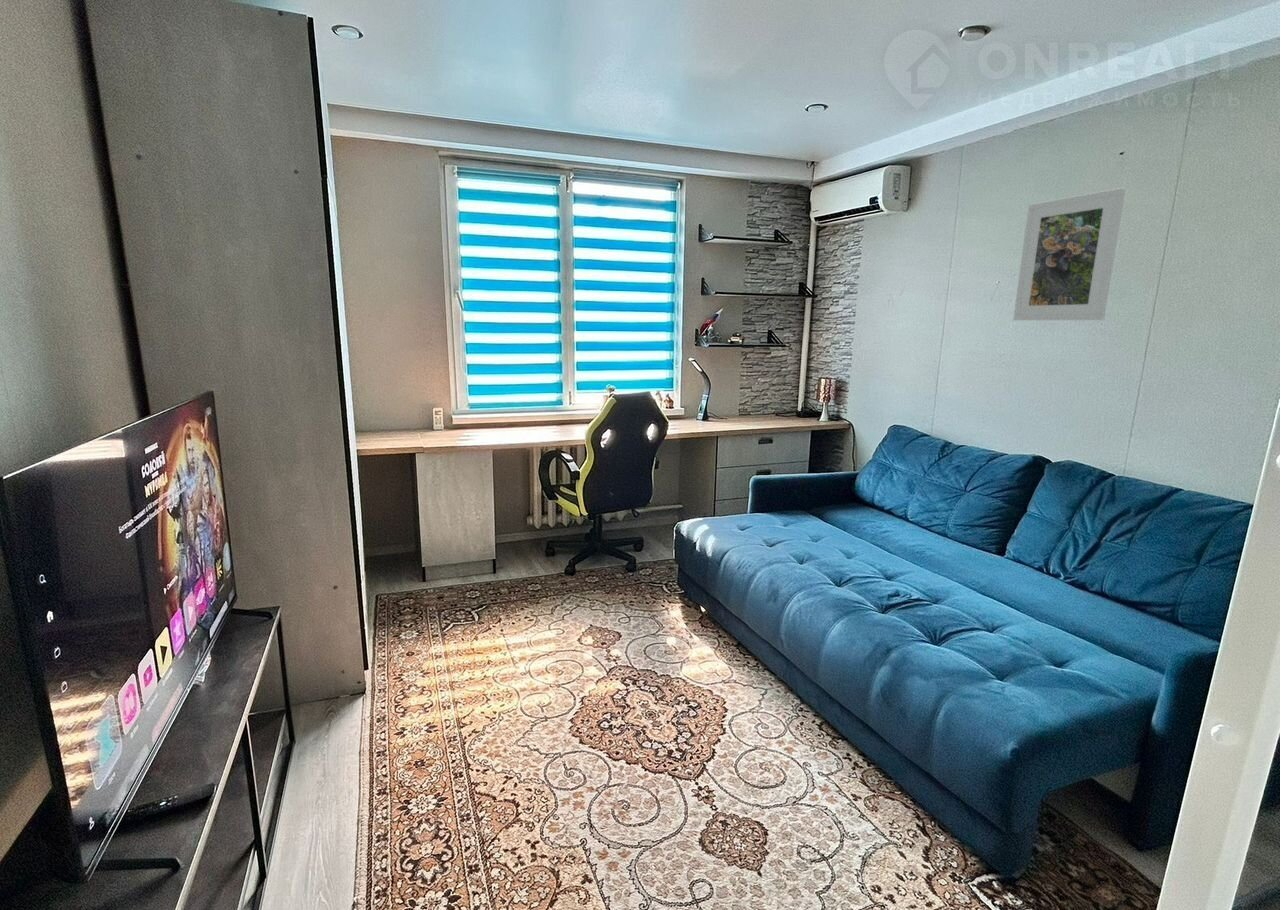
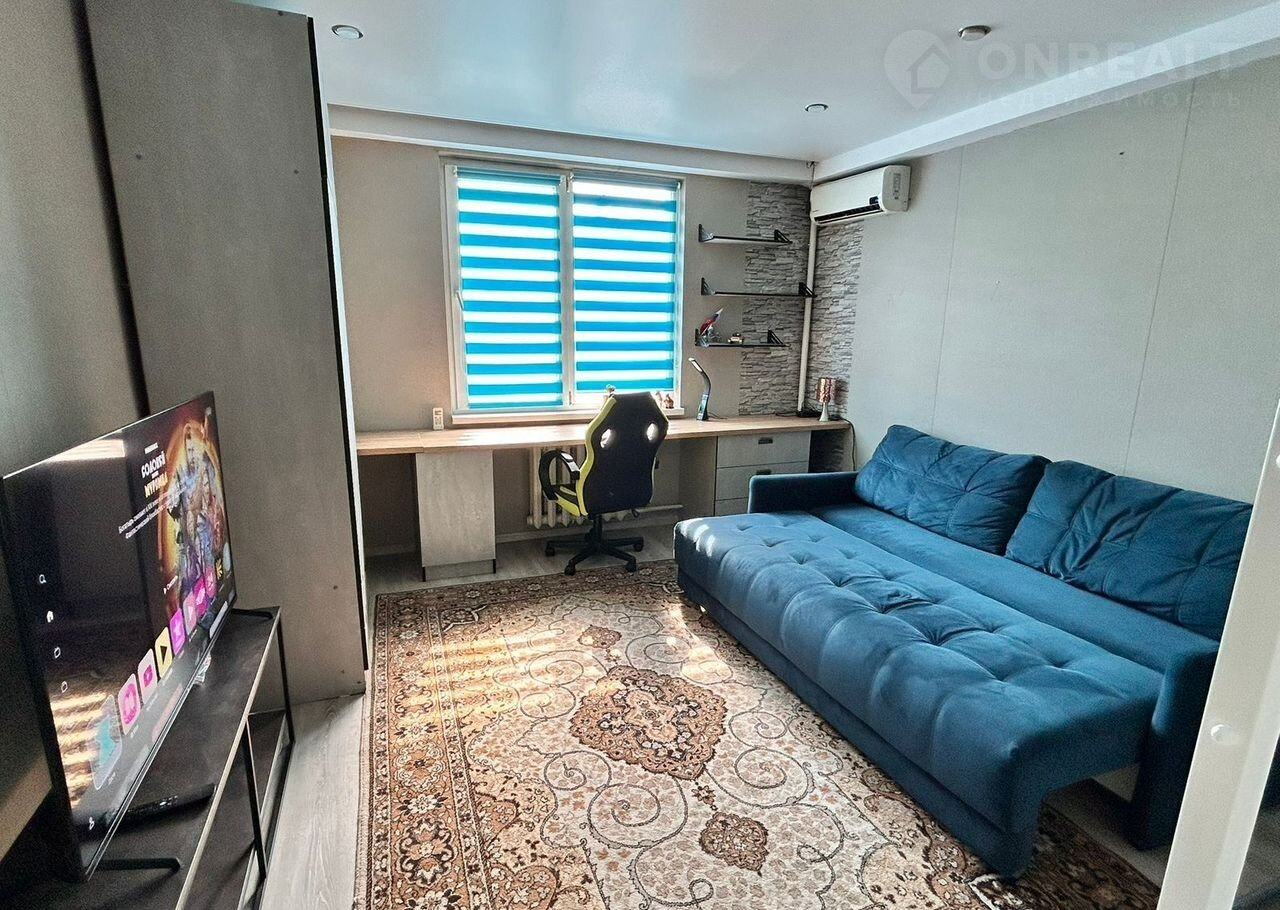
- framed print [1012,187,1126,321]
